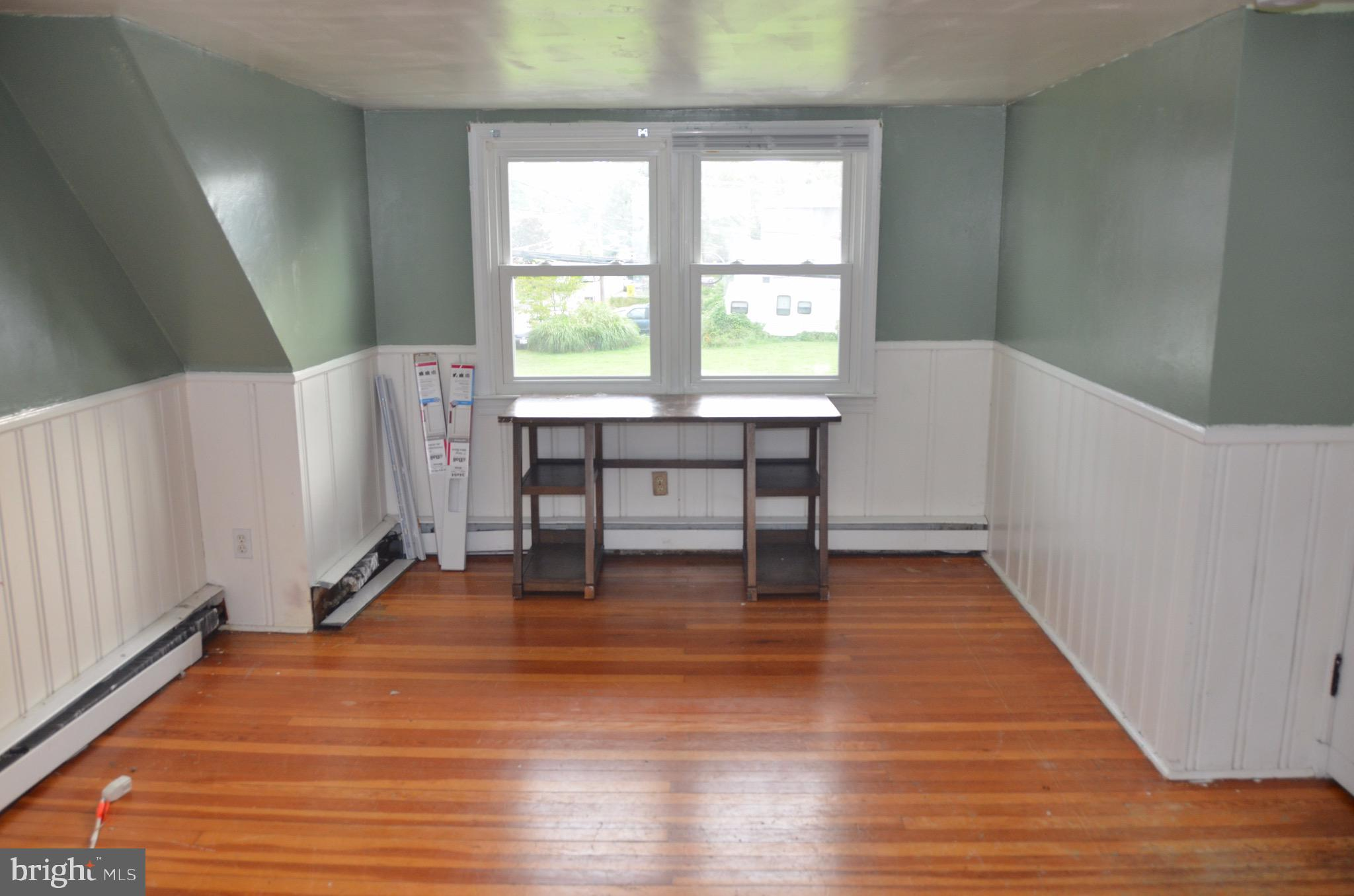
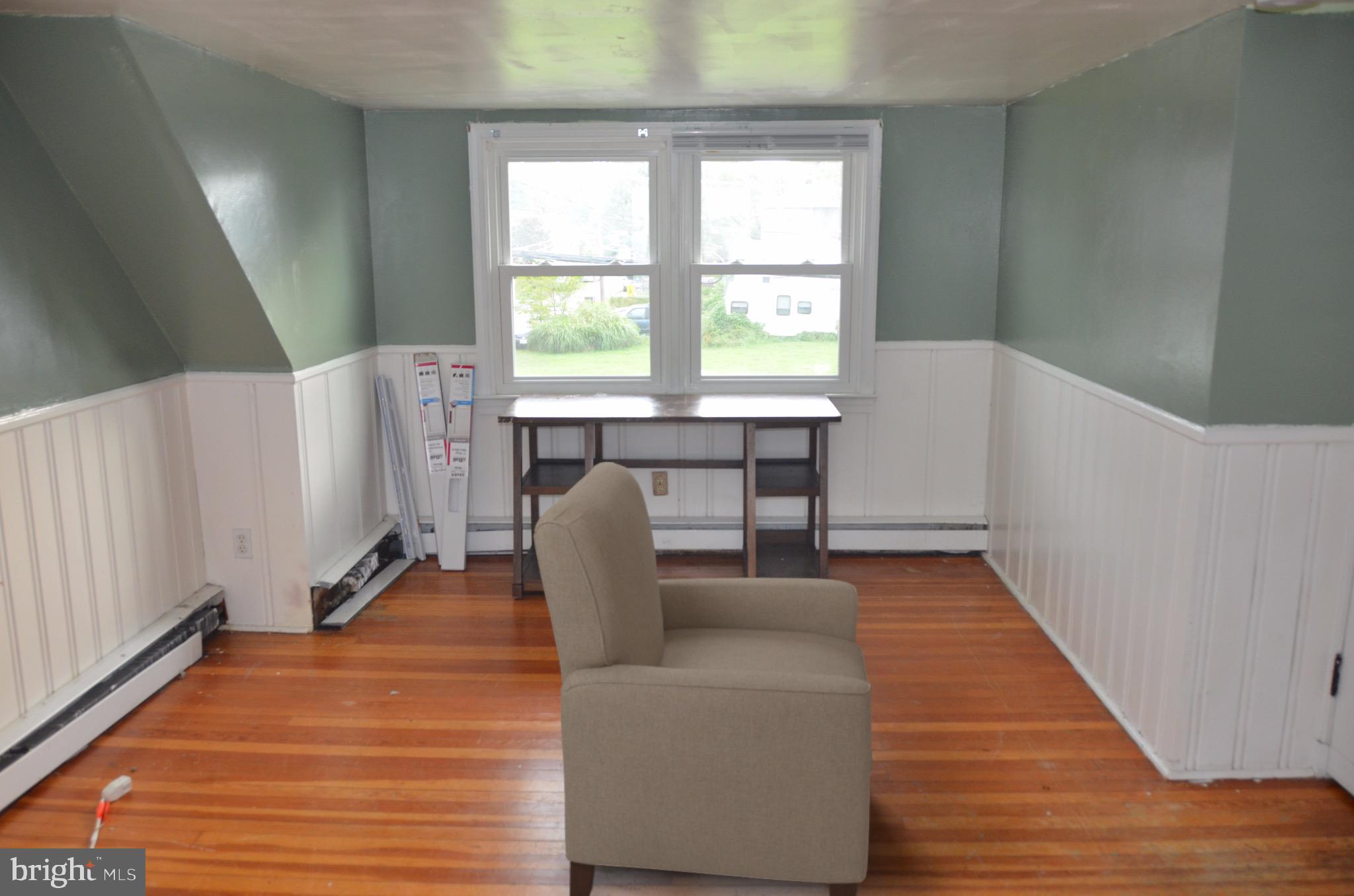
+ chair [533,461,873,896]
